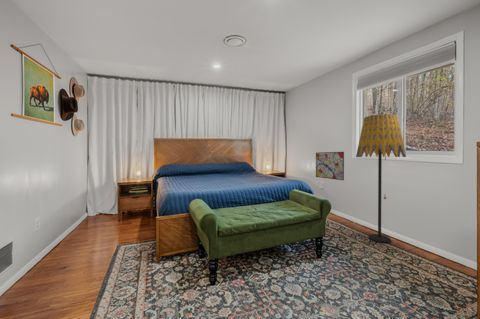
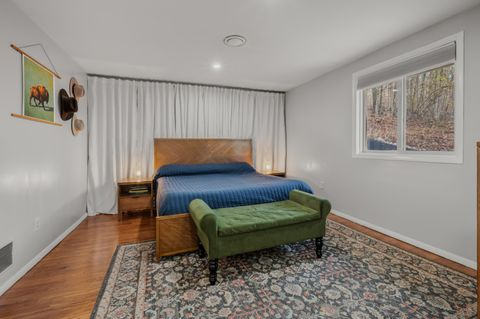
- wall art [315,151,345,181]
- floor lamp [355,113,407,244]
